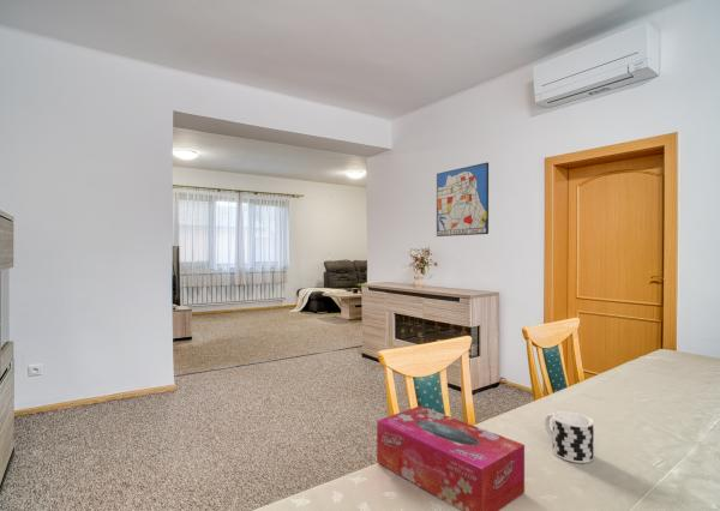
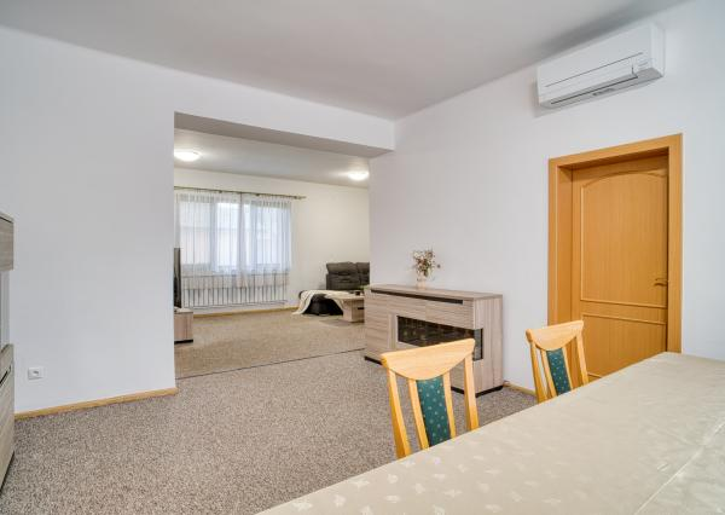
- wall art [436,161,490,238]
- cup [544,410,595,464]
- tissue box [376,404,526,511]
